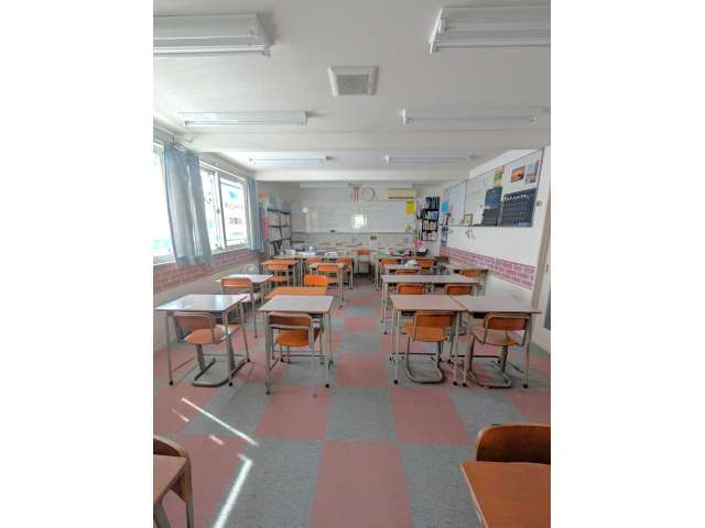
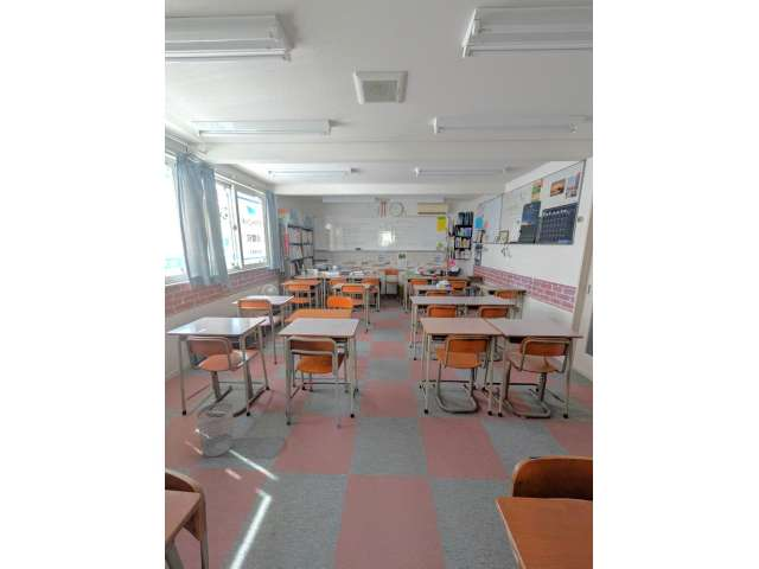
+ wastebasket [194,401,235,458]
